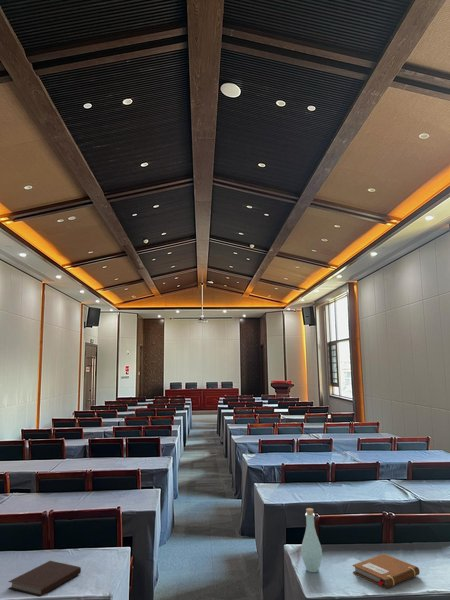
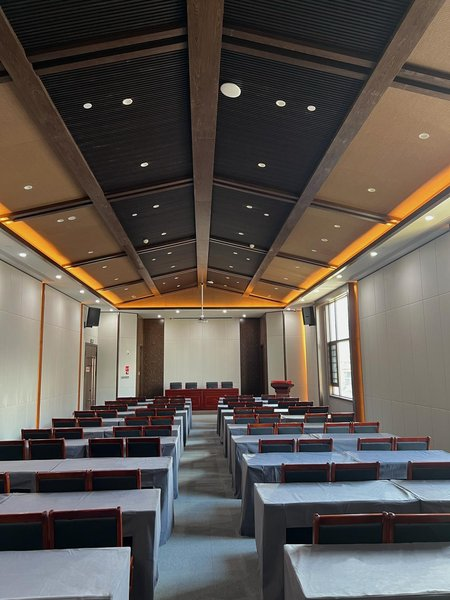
- notebook [352,553,421,589]
- notebook [7,560,82,598]
- bottle [300,507,323,573]
